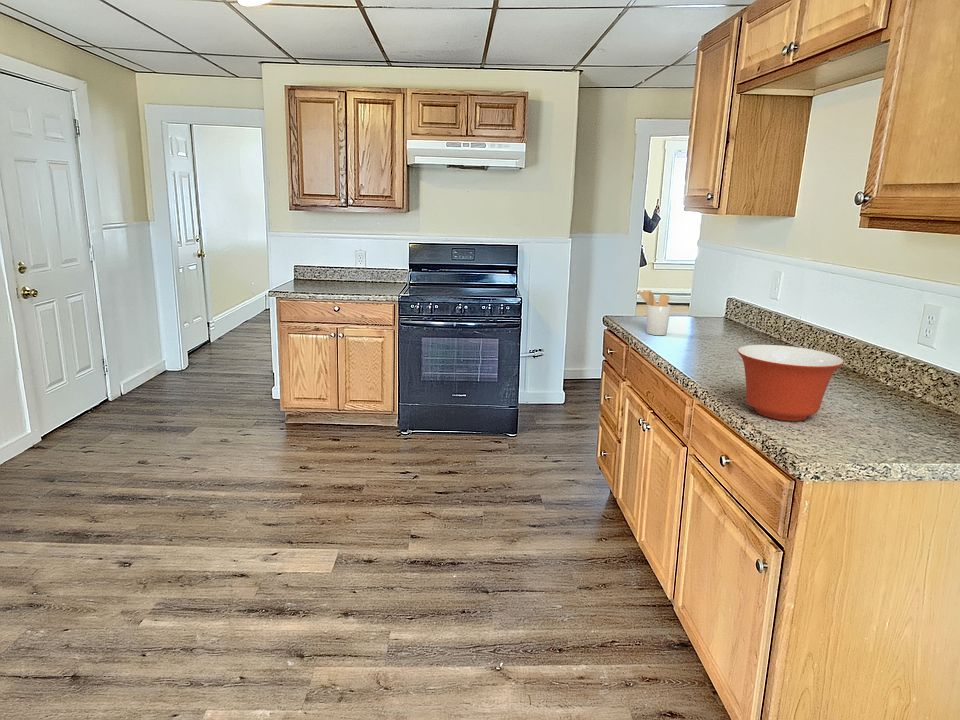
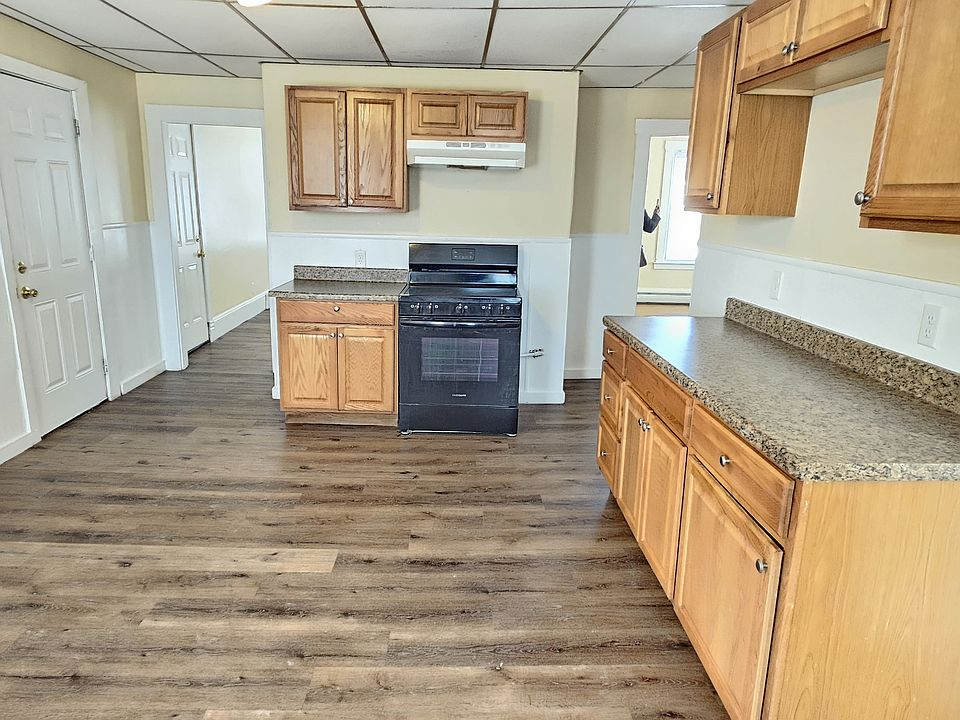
- utensil holder [637,289,672,336]
- mixing bowl [736,344,845,422]
